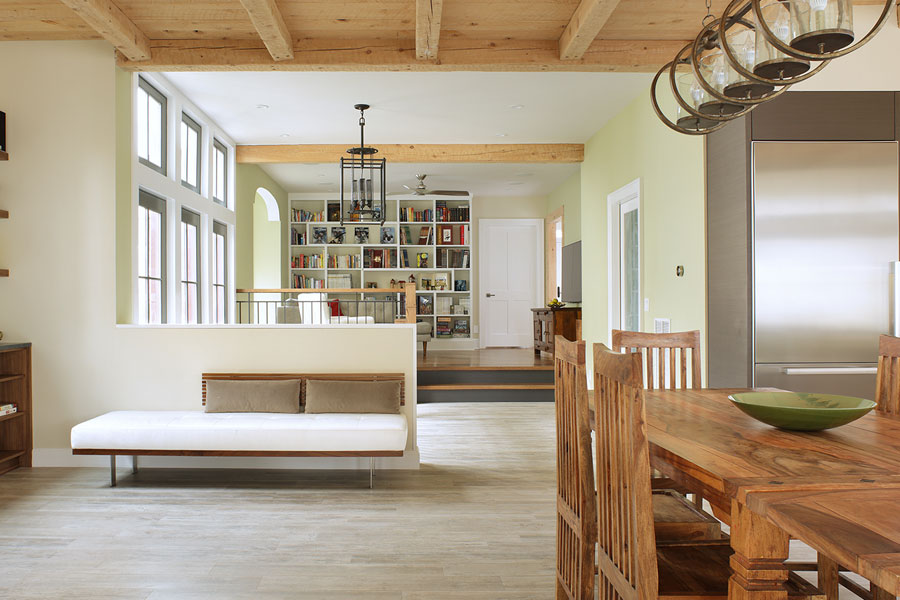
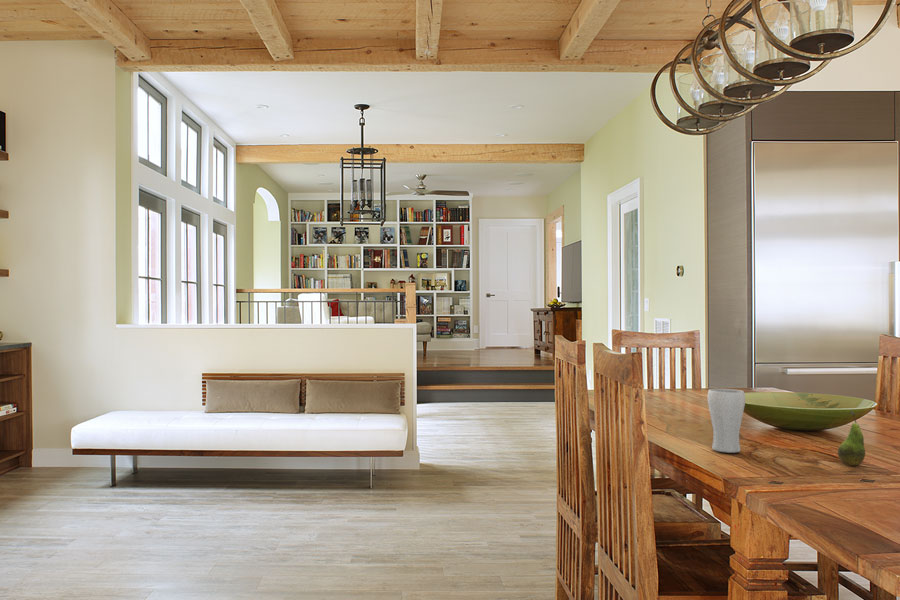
+ fruit [837,410,866,467]
+ drinking glass [707,388,746,454]
